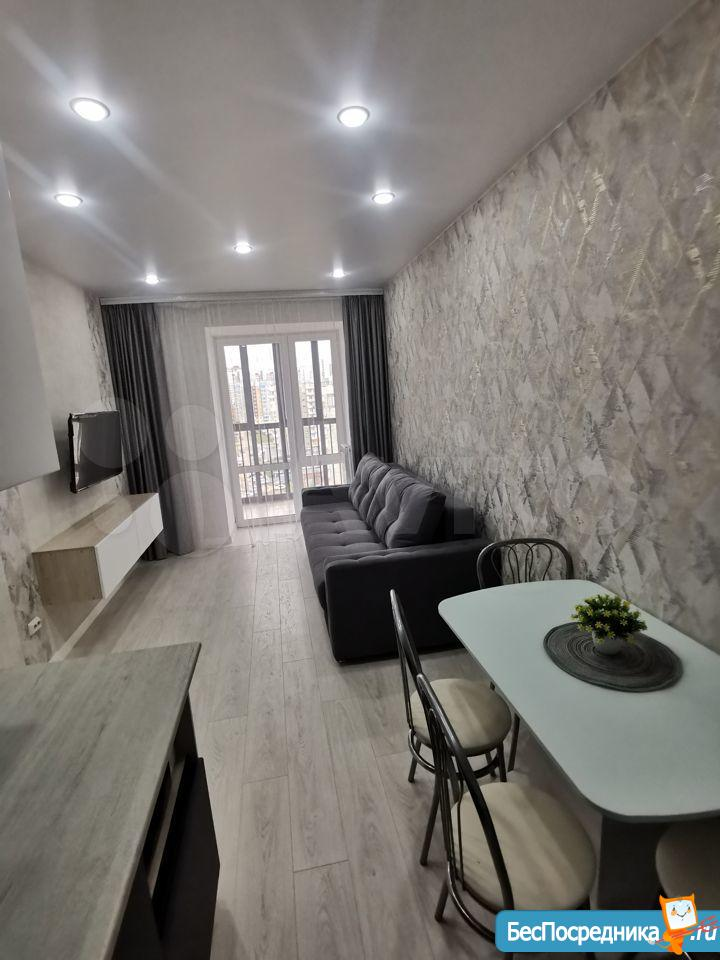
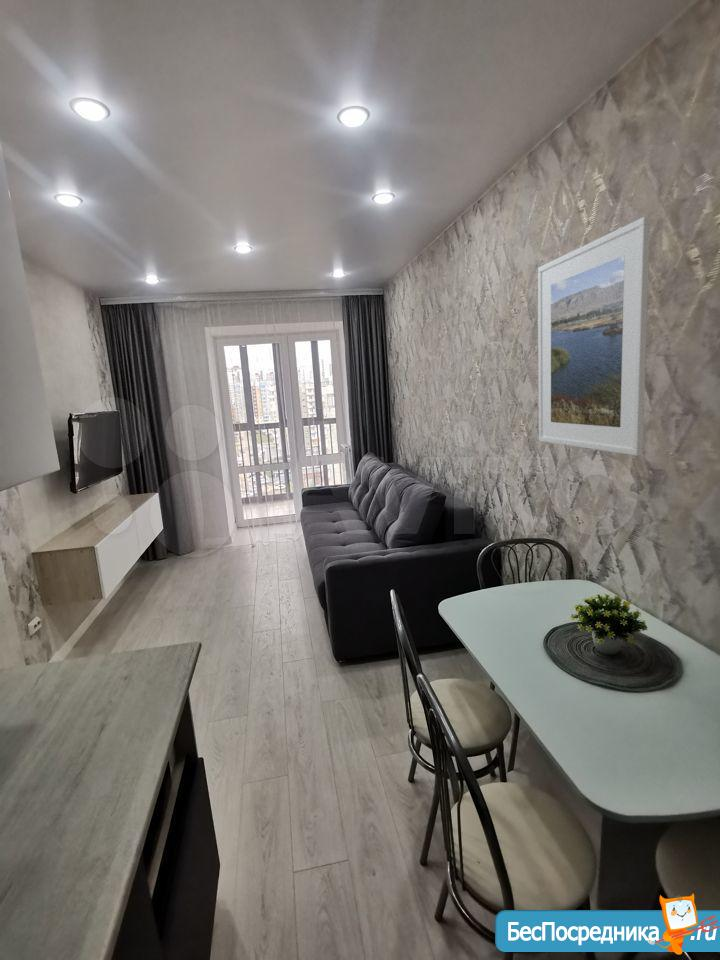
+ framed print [537,216,651,457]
